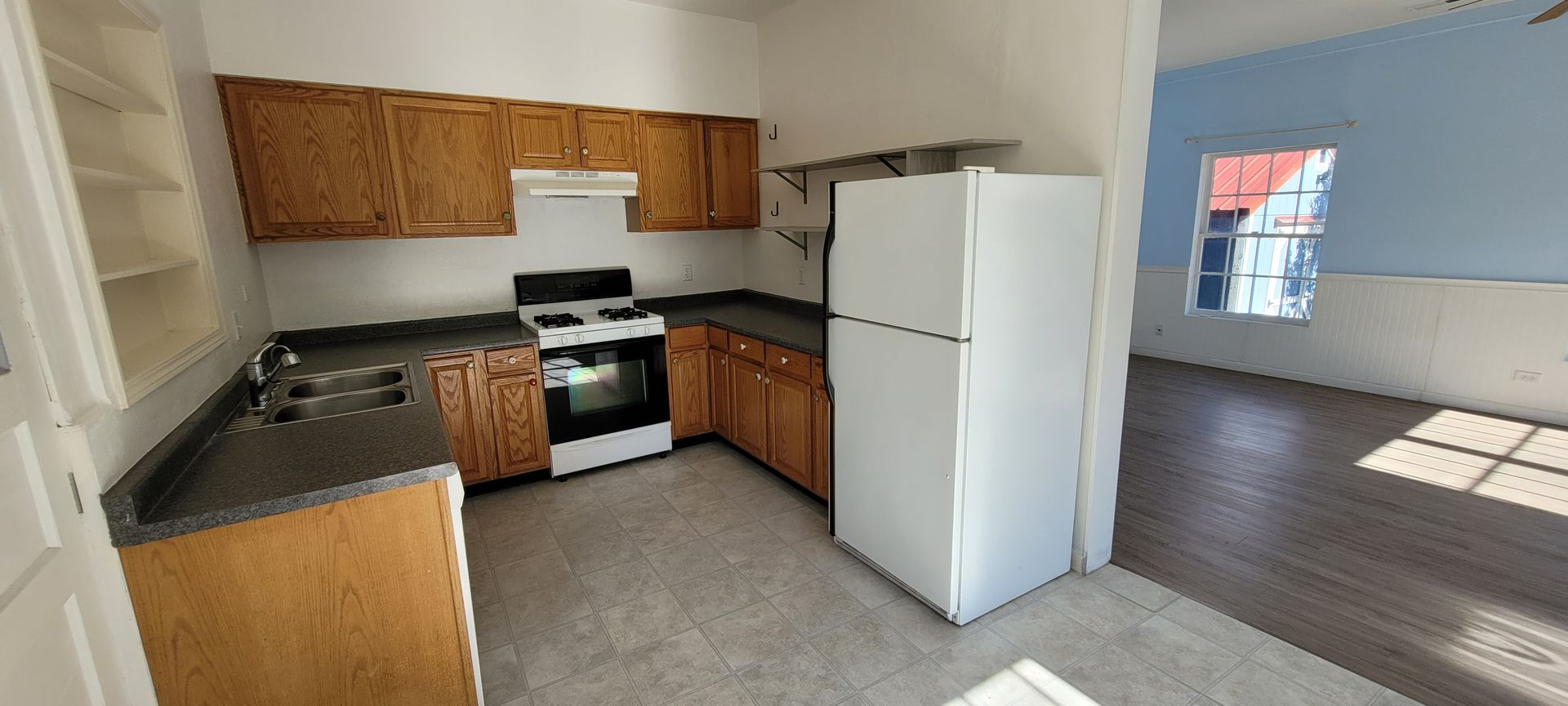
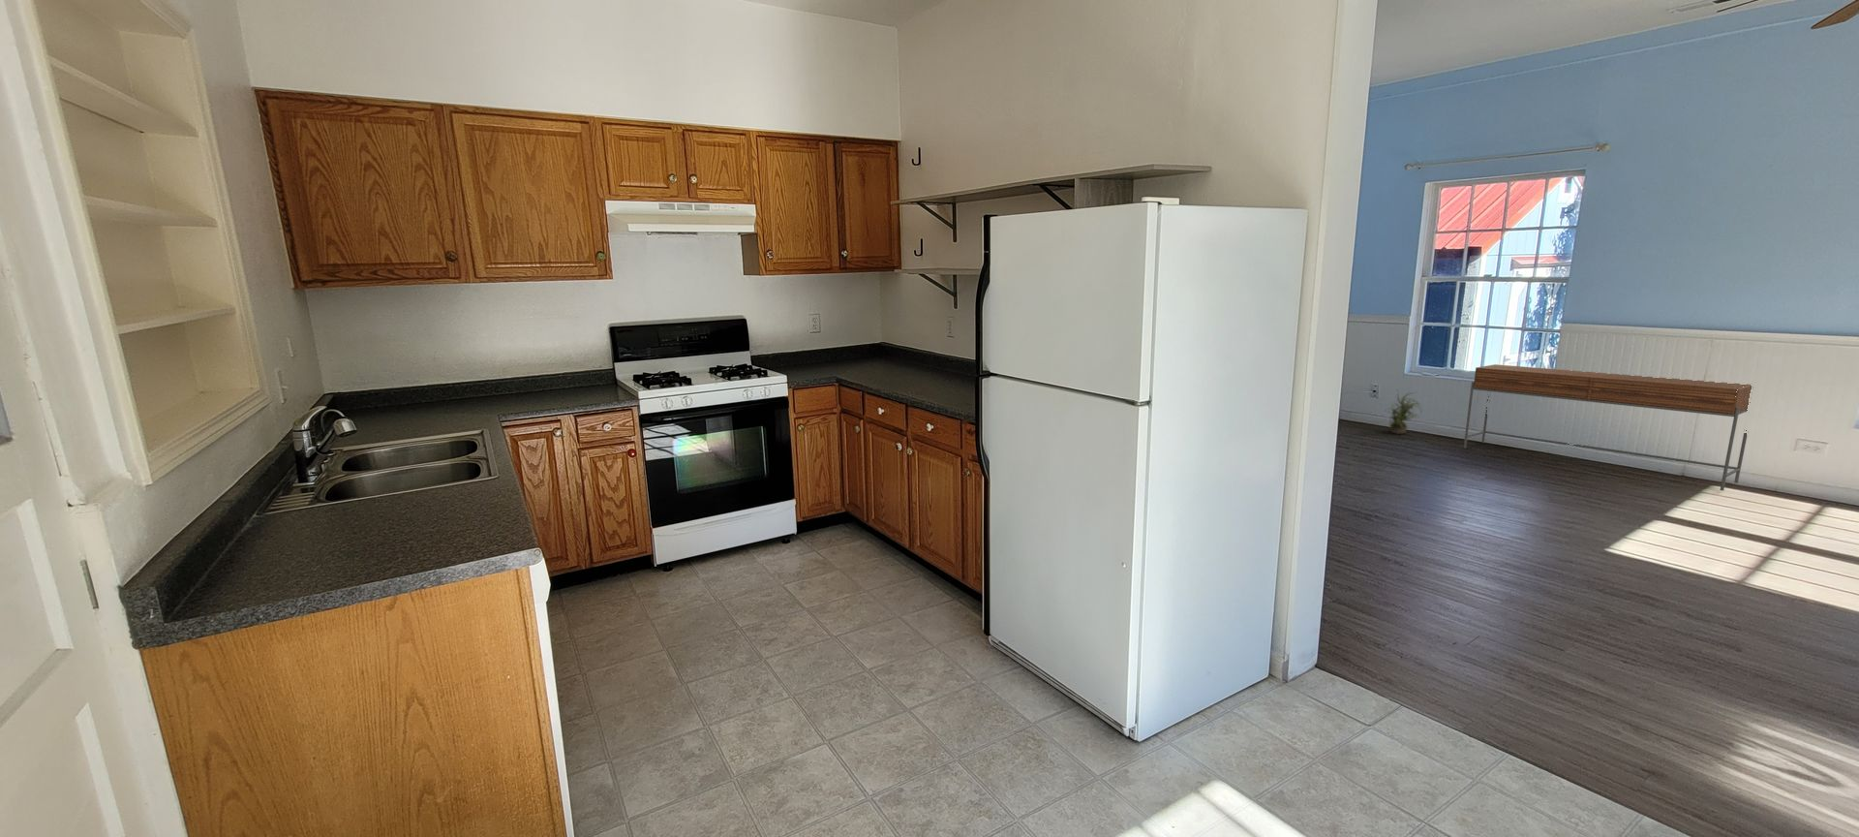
+ console table [1463,363,1751,491]
+ potted plant [1386,389,1423,435]
